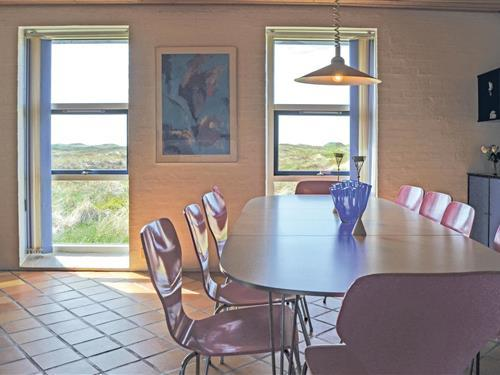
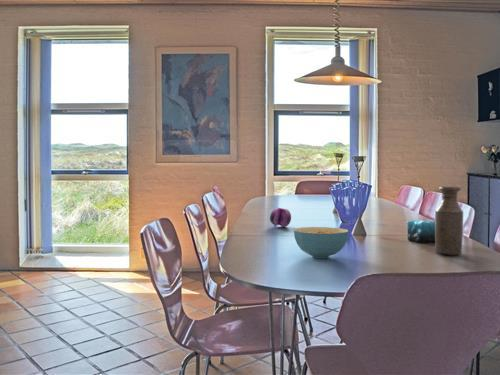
+ cereal bowl [293,226,350,259]
+ fruit [269,207,292,228]
+ bottle [434,185,464,256]
+ candle [406,213,435,244]
